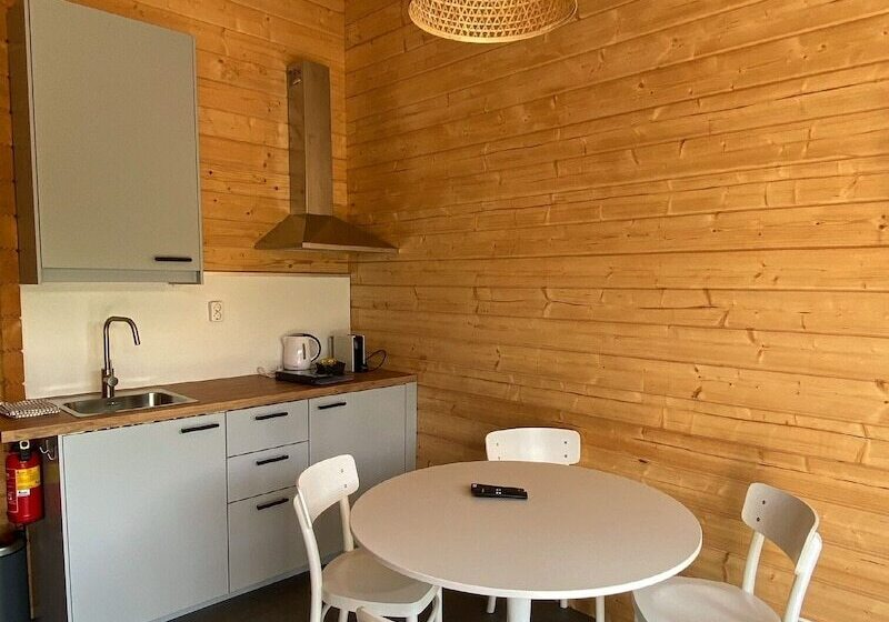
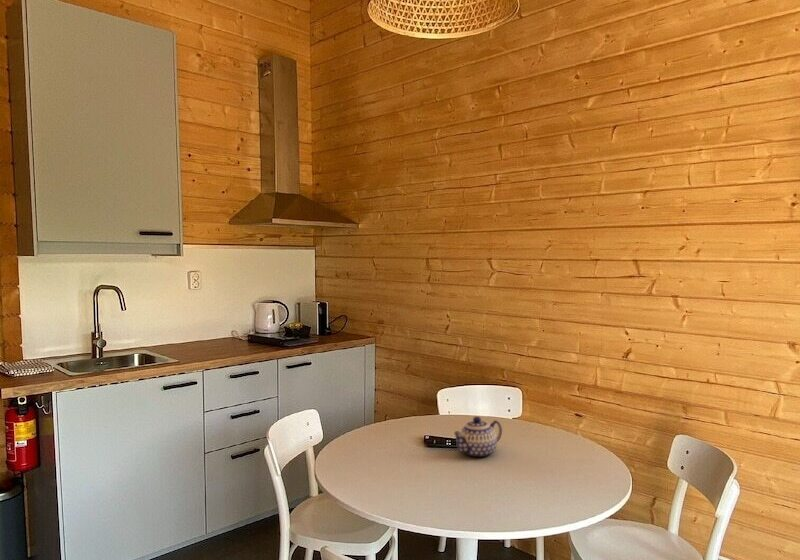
+ teapot [453,415,503,458]
